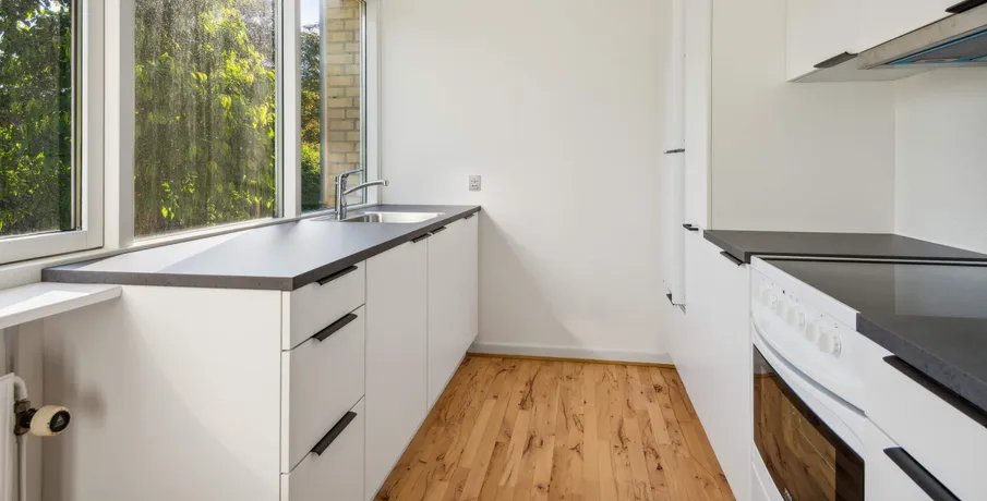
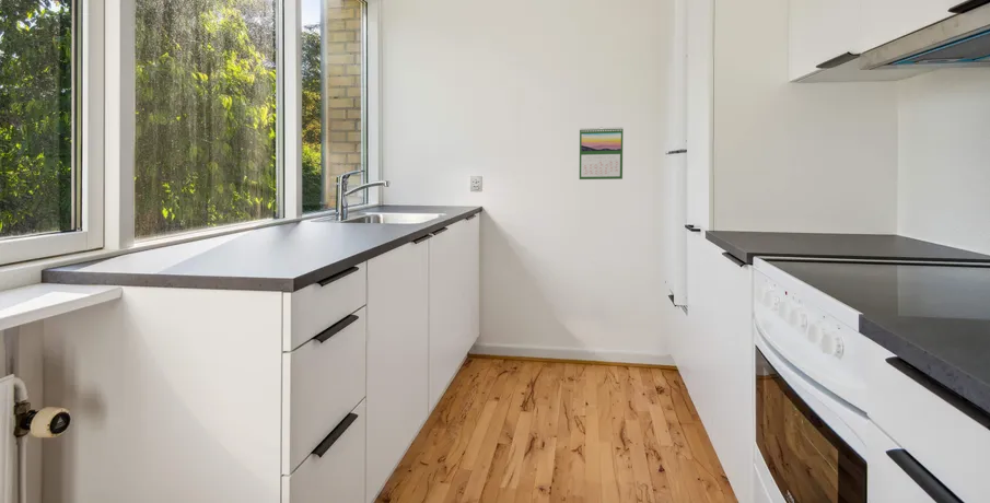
+ calendar [579,126,625,180]
